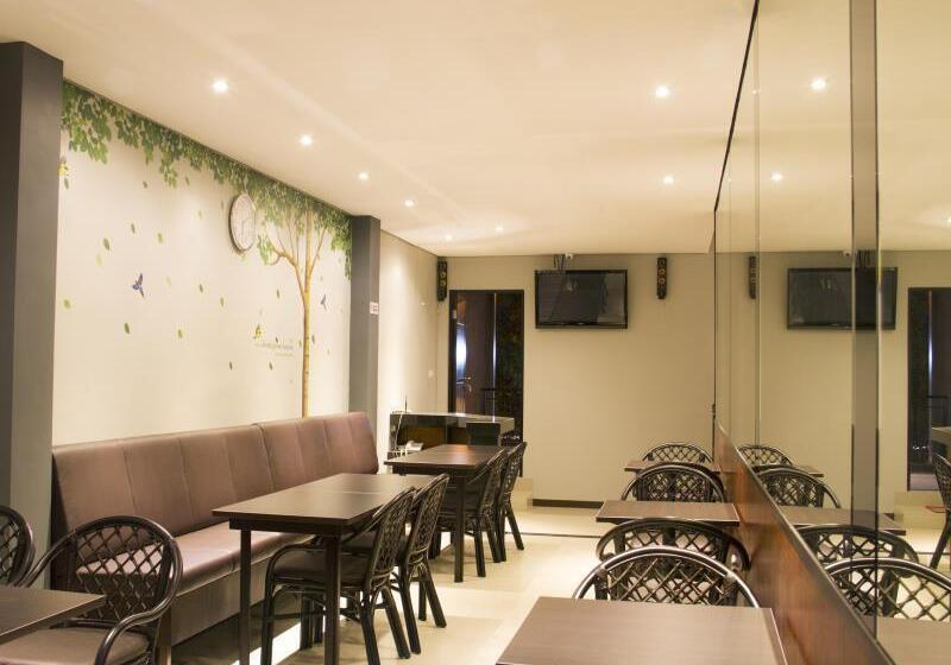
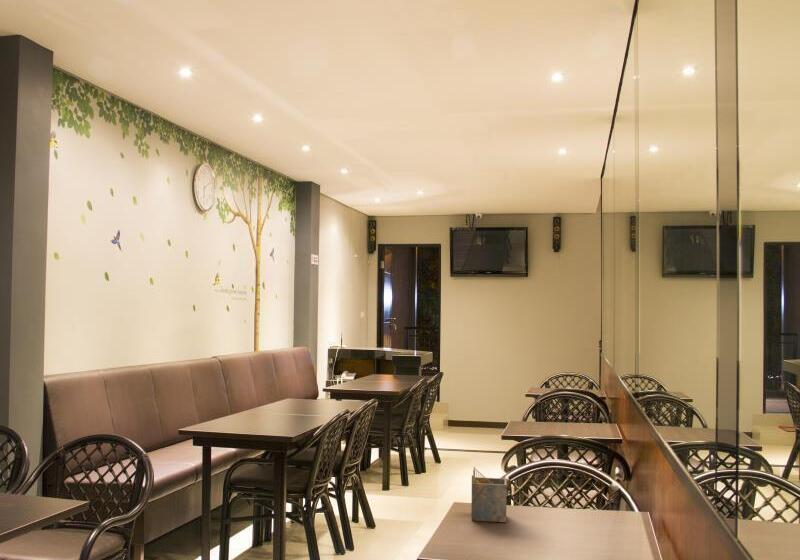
+ napkin holder [470,466,508,523]
